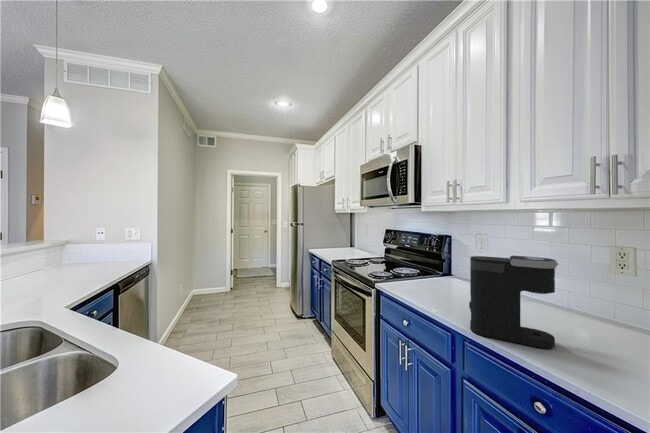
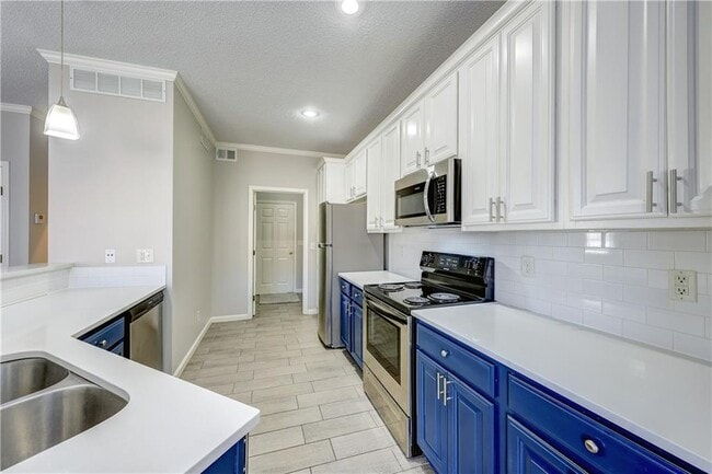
- coffee maker [468,255,560,350]
